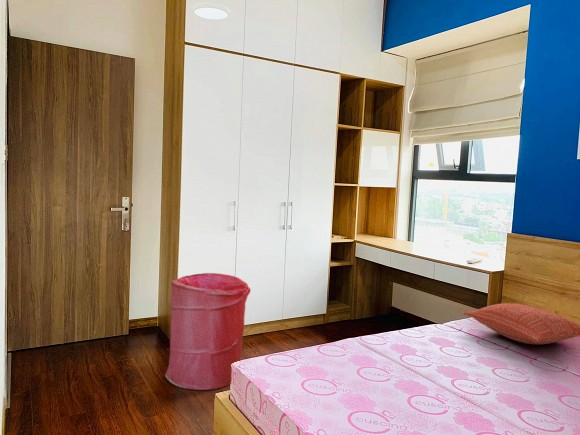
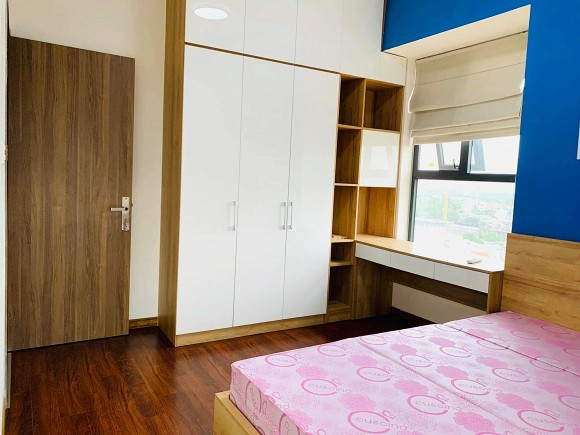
- pillow [462,302,580,345]
- laundry hamper [165,272,251,391]
